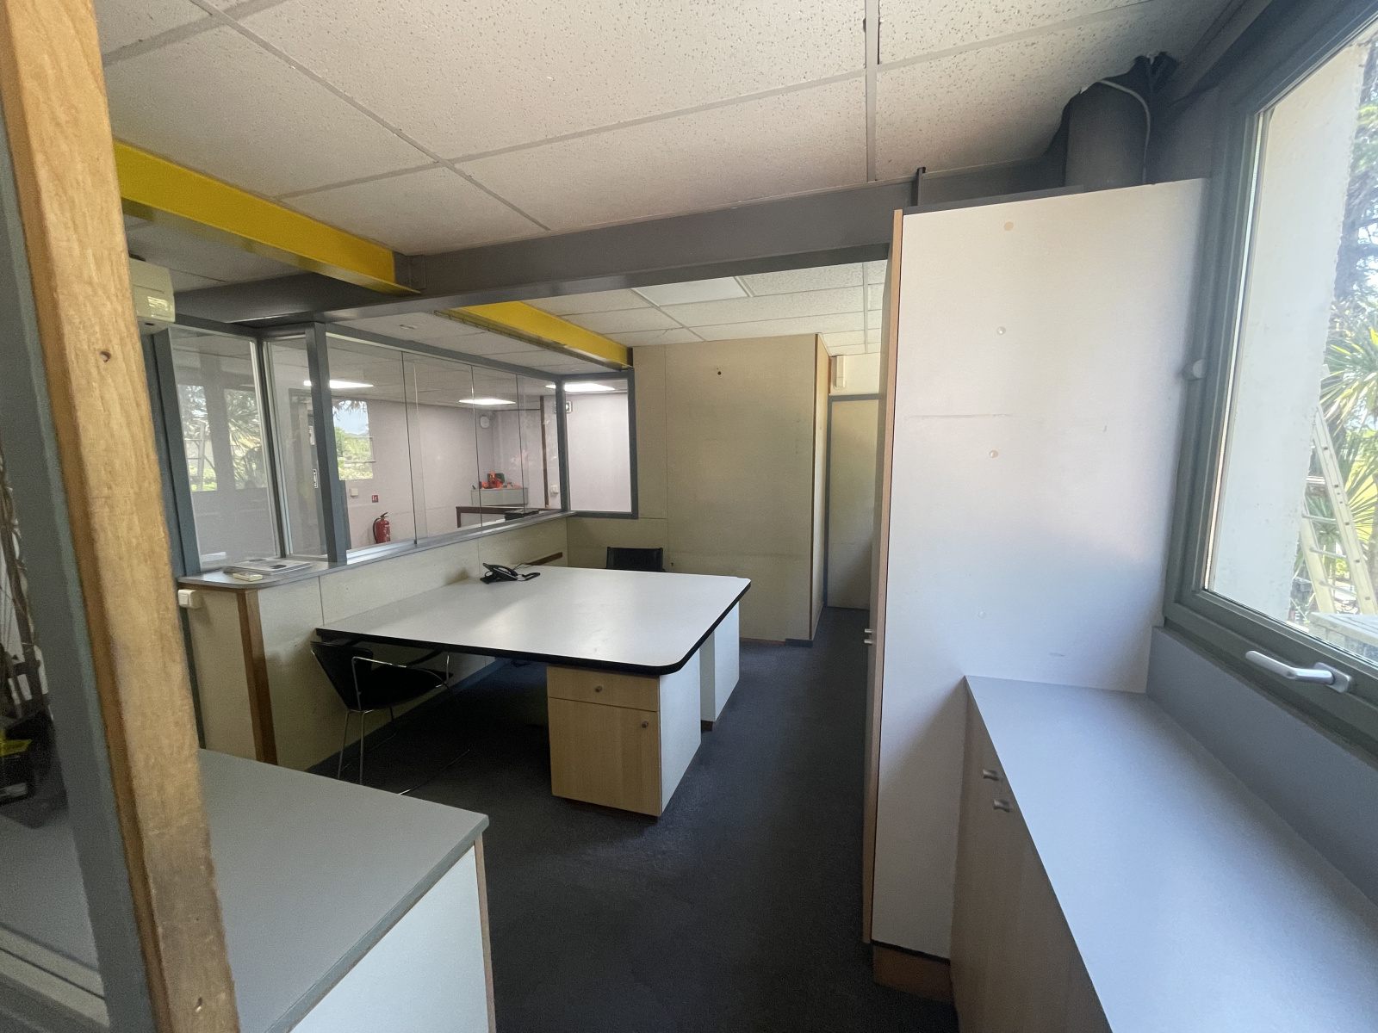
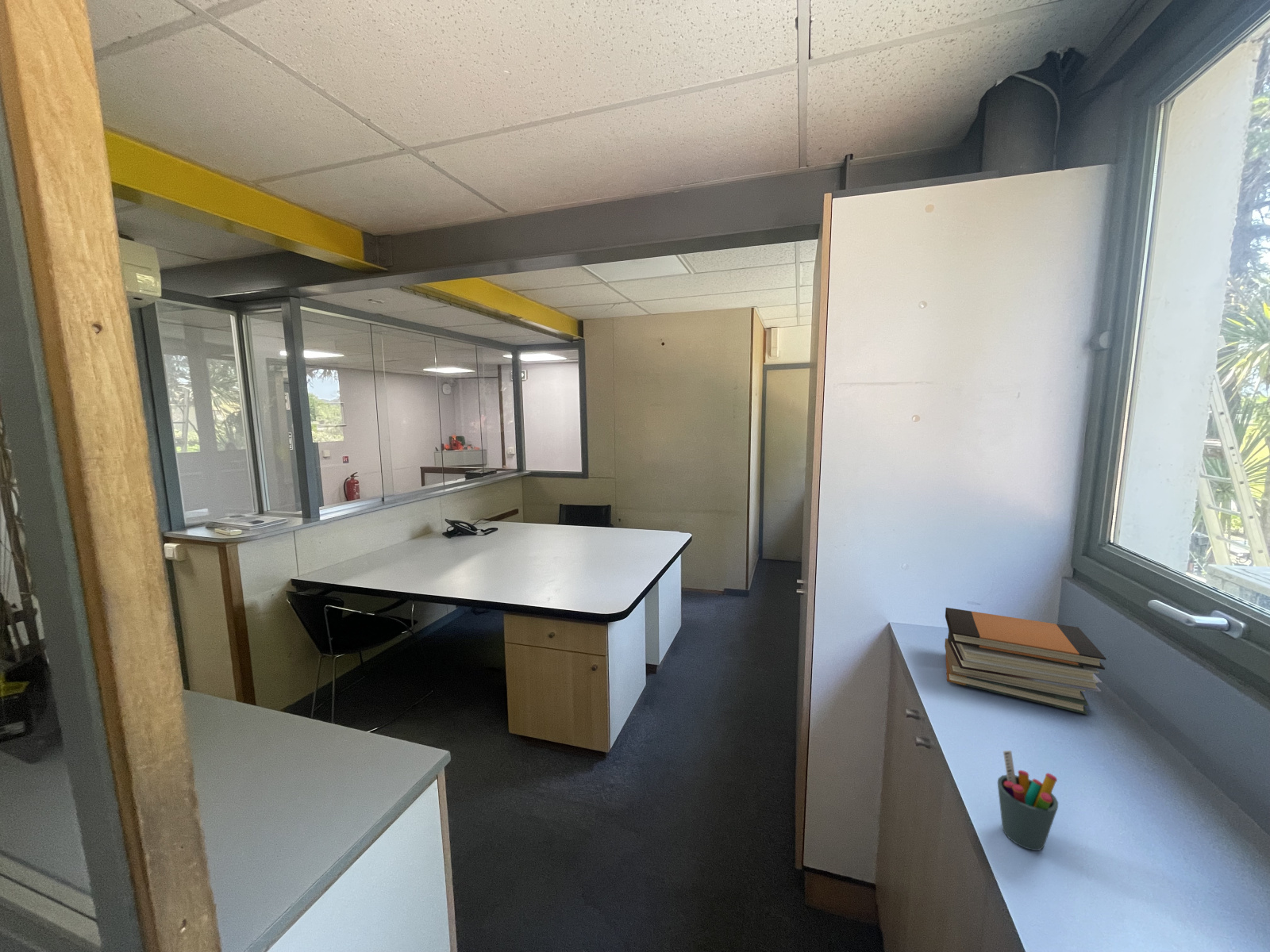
+ book stack [944,607,1106,715]
+ pen holder [997,750,1059,851]
